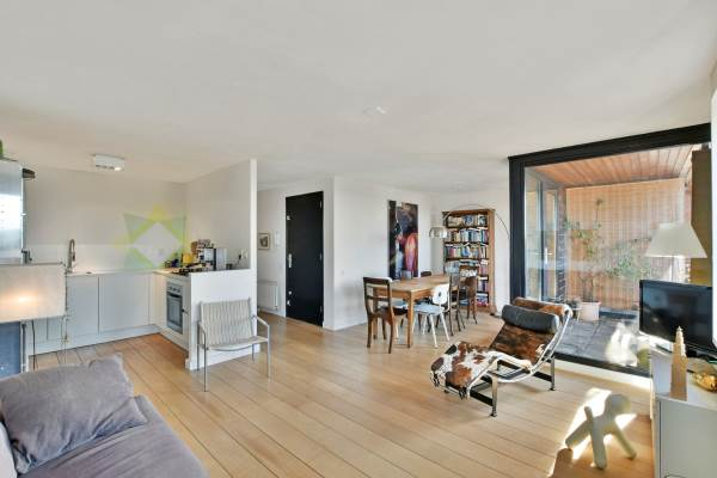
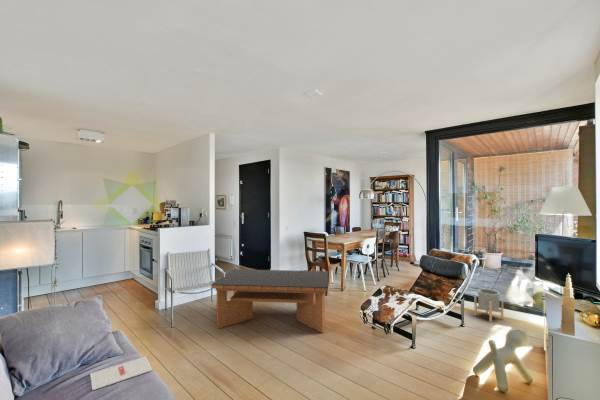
+ magazine [89,356,153,391]
+ coffee table [210,268,329,334]
+ planter [473,288,504,323]
